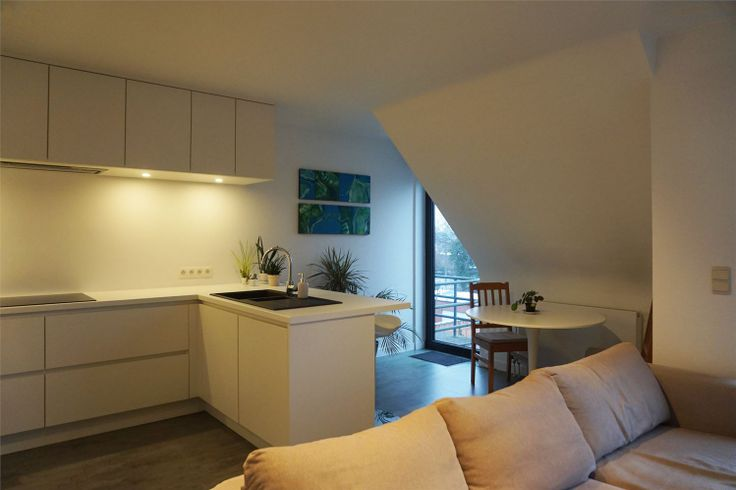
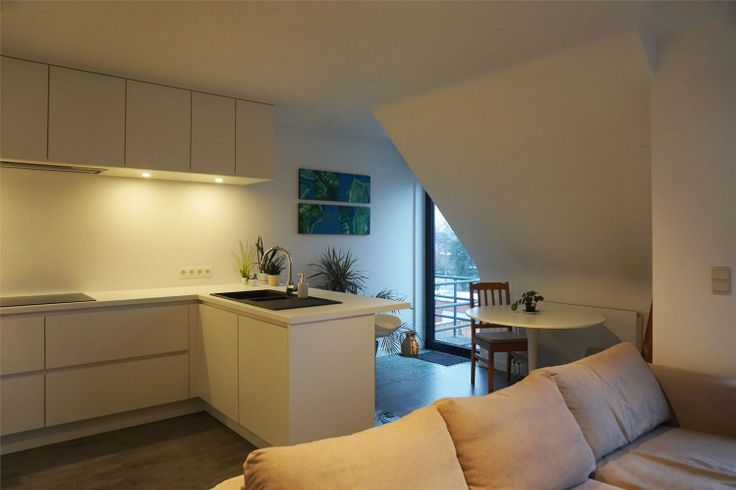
+ ceramic jug [399,330,420,358]
